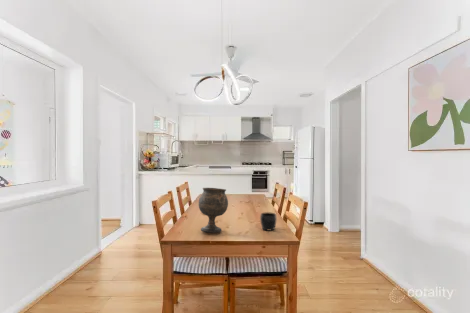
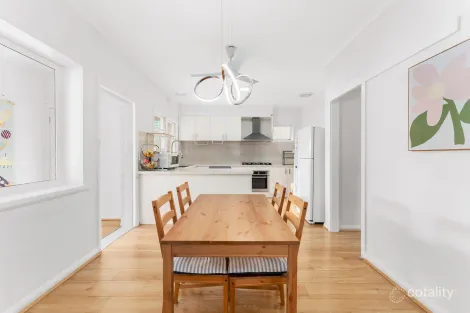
- goblet [198,187,229,234]
- mug [259,211,278,232]
